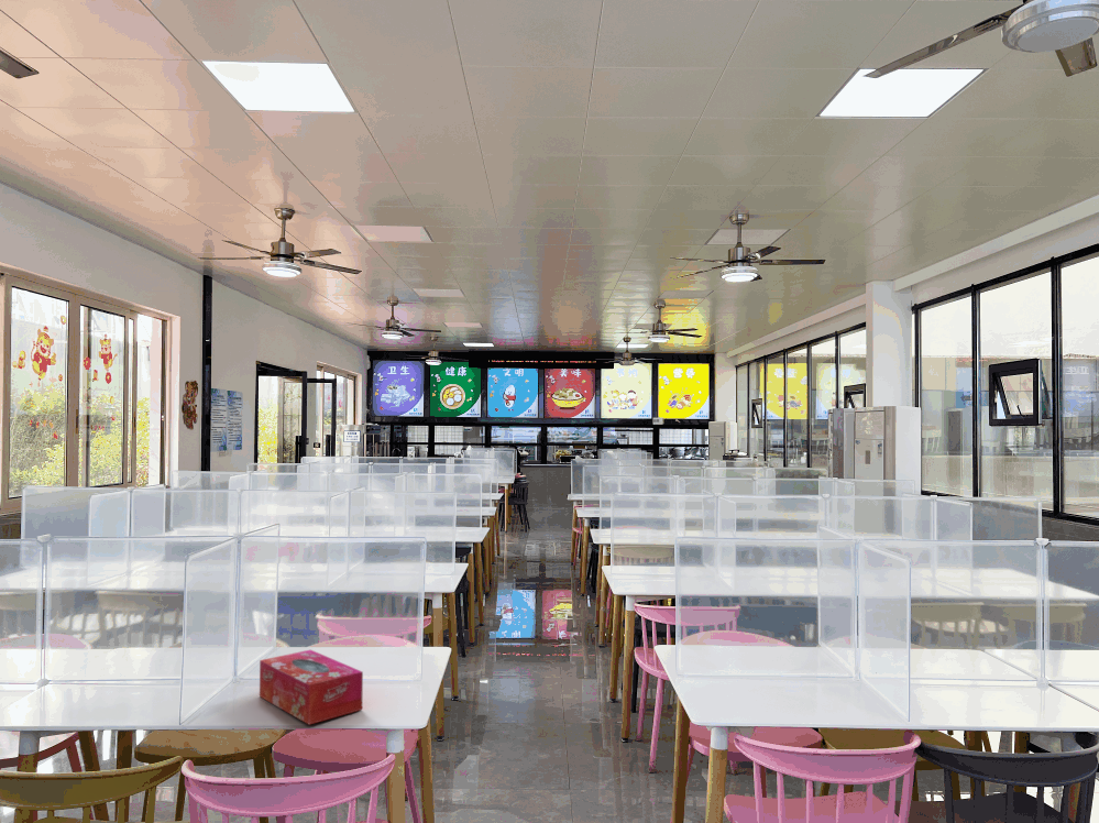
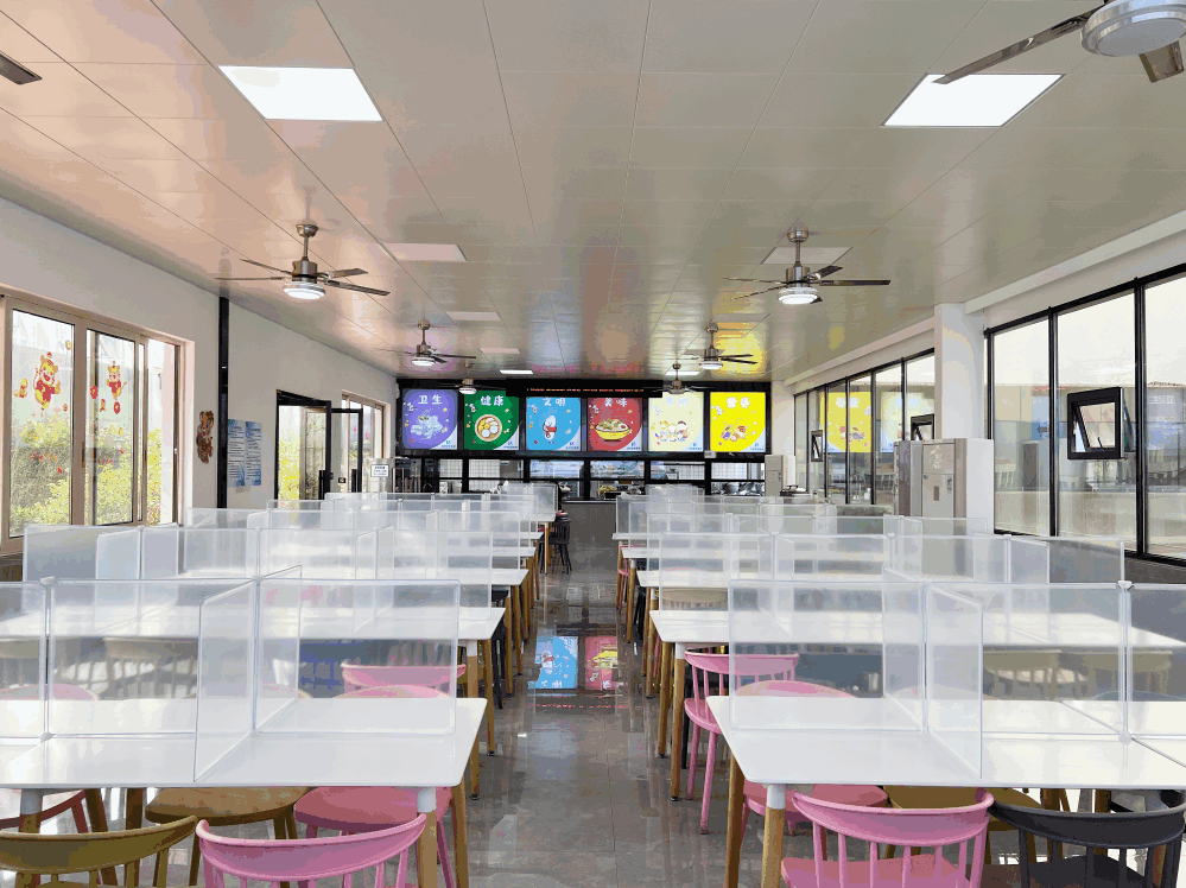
- tissue box [259,649,364,726]
